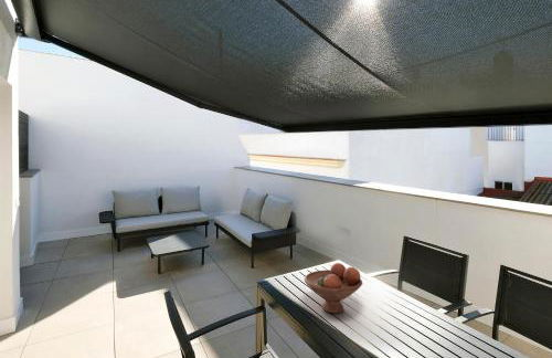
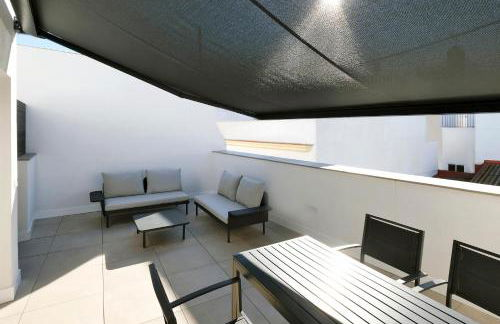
- fruit bowl [304,262,363,314]
